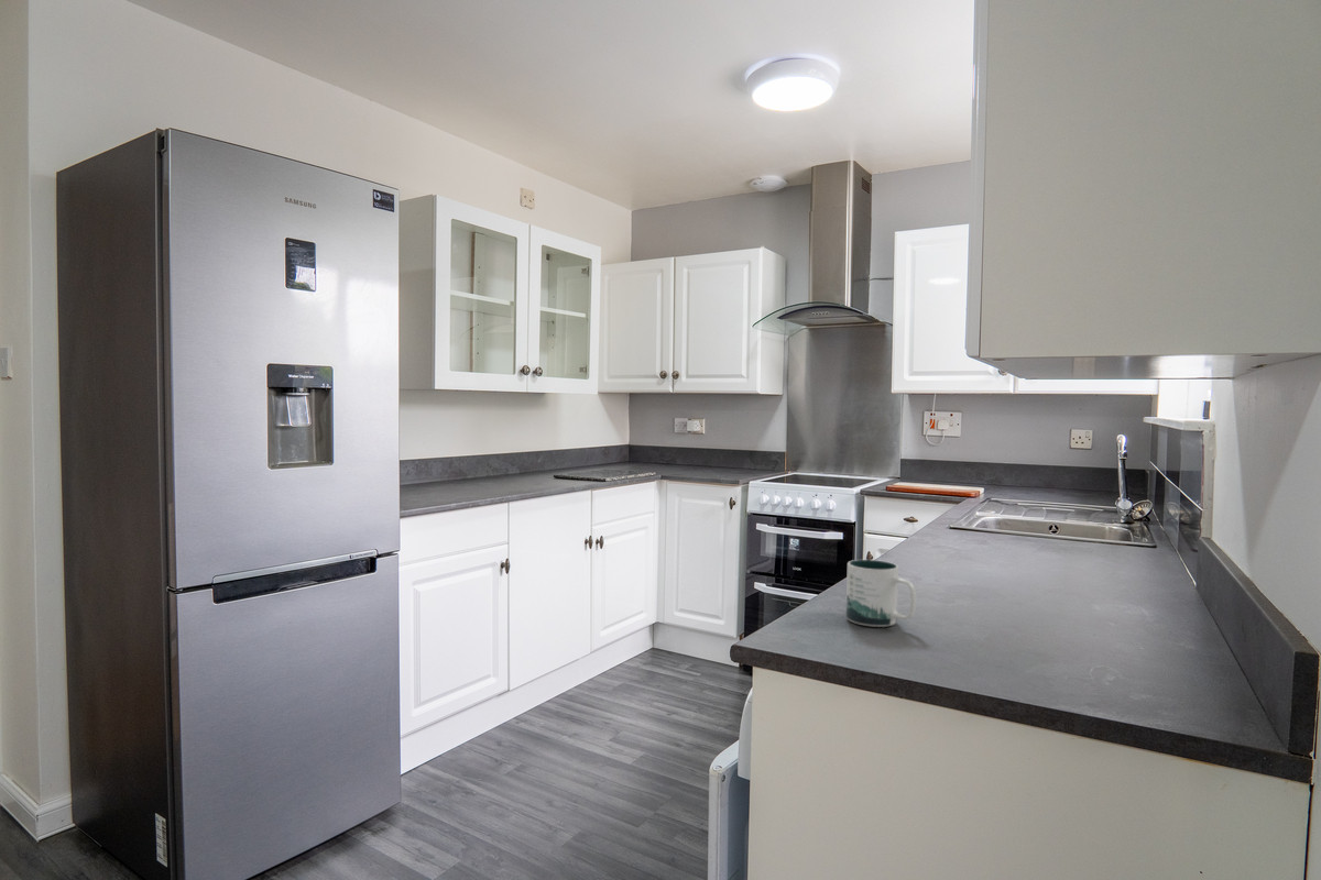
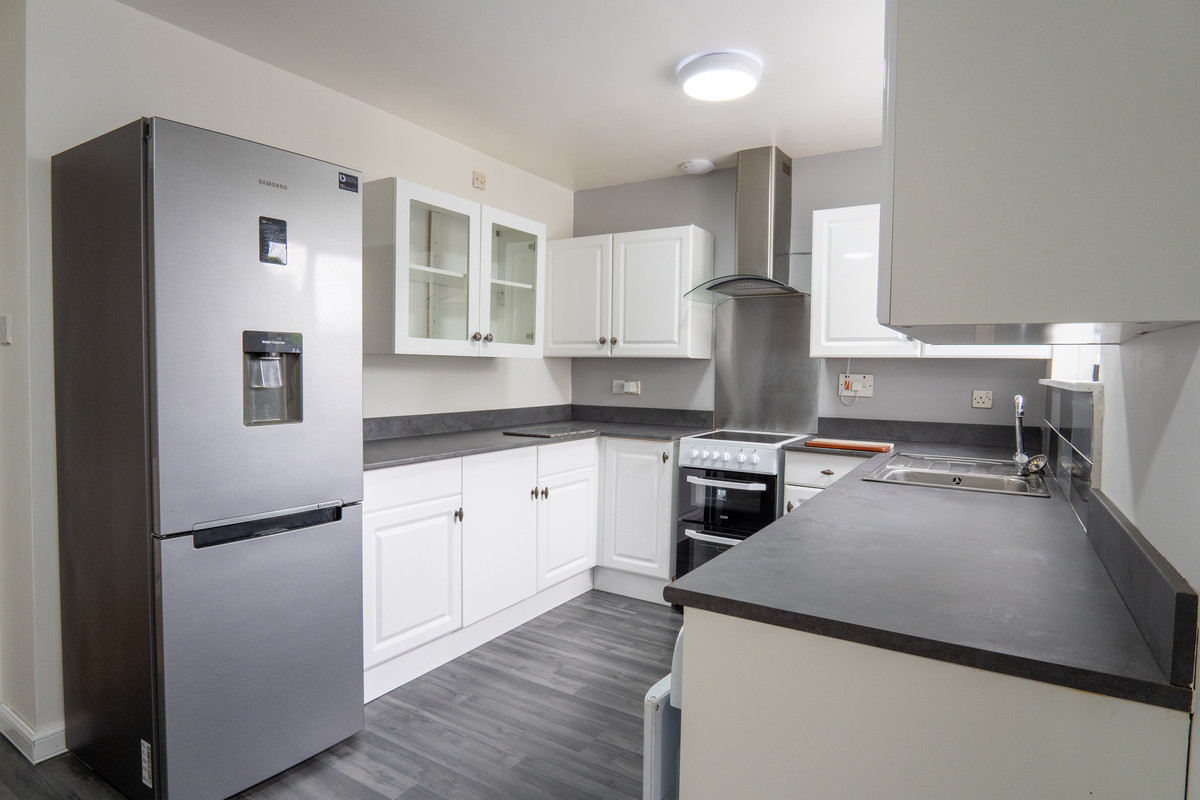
- mug [845,559,917,628]
